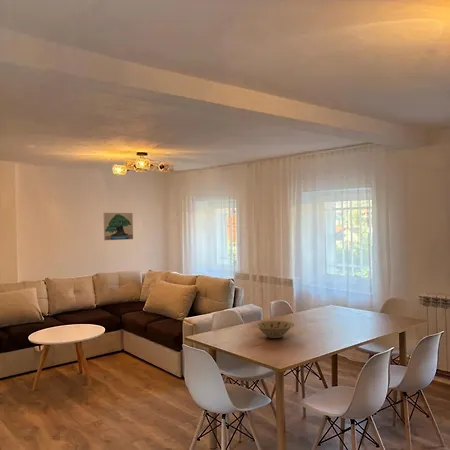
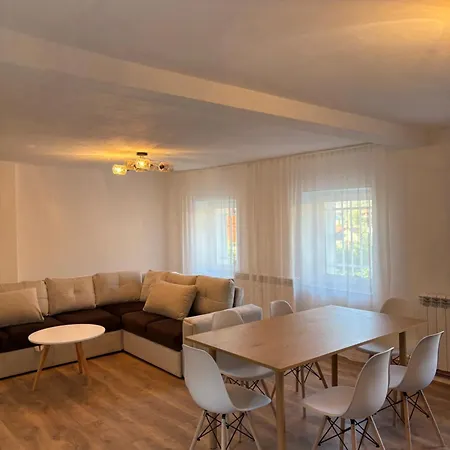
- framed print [103,212,134,241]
- bowl [253,320,295,339]
